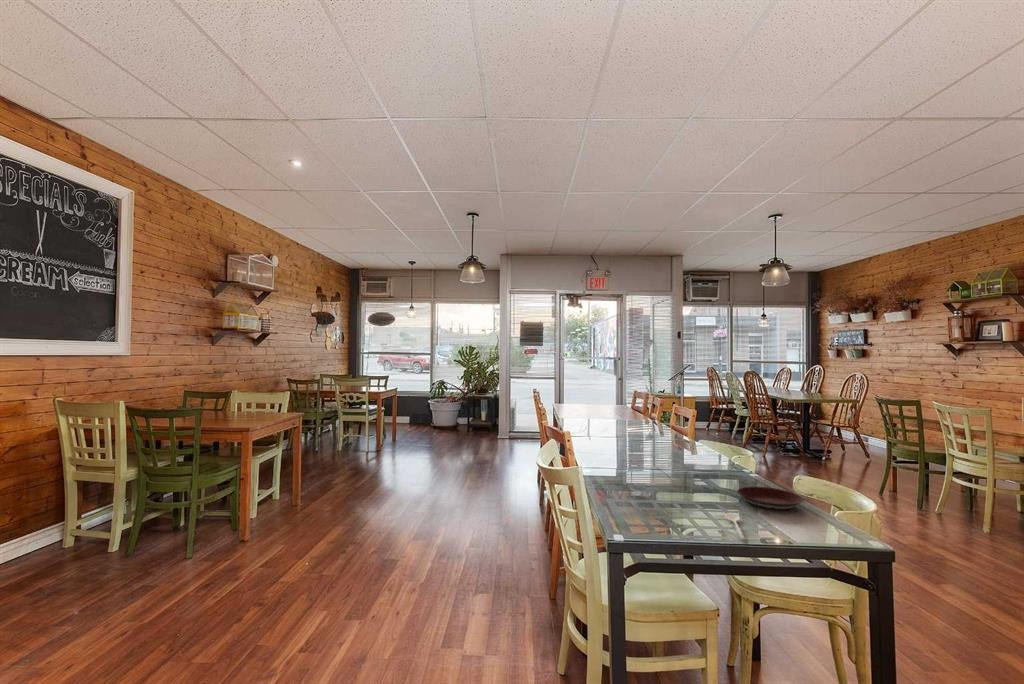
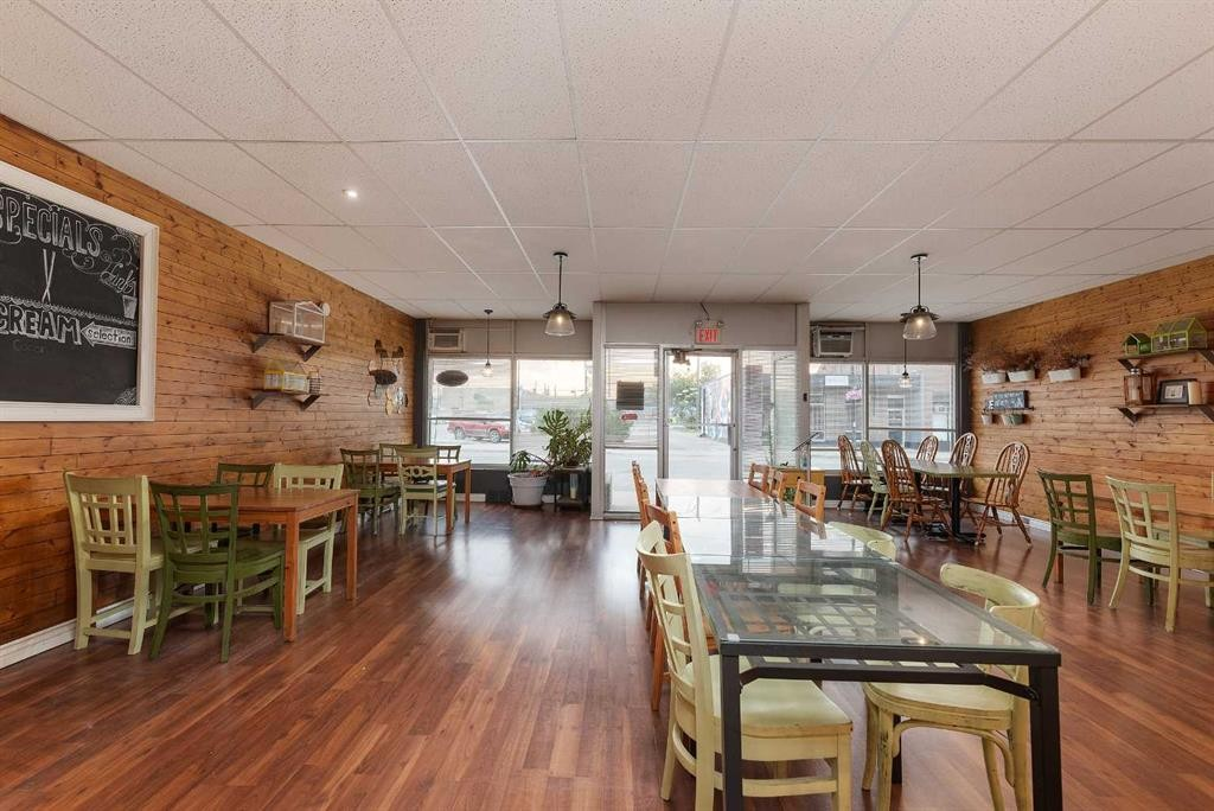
- stirrer [724,512,746,540]
- plate [736,486,805,511]
